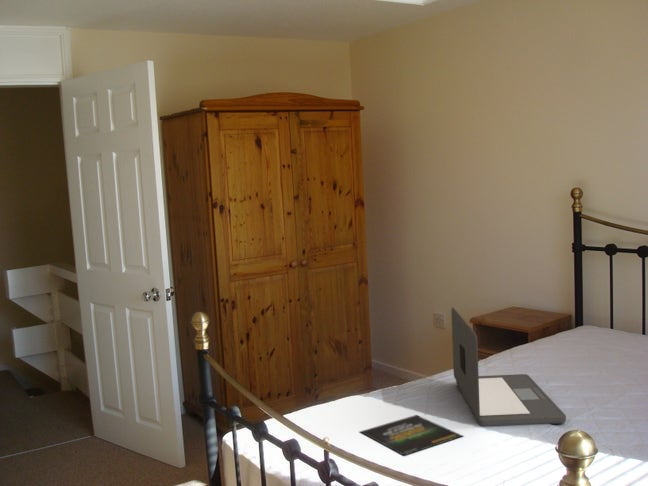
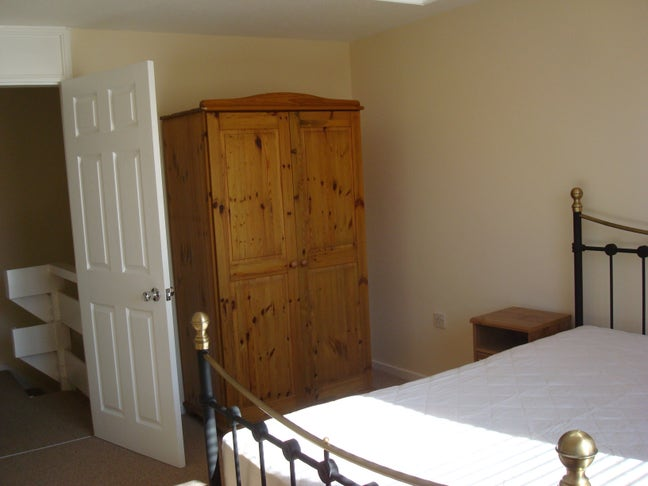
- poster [359,414,464,457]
- laptop [450,307,567,428]
